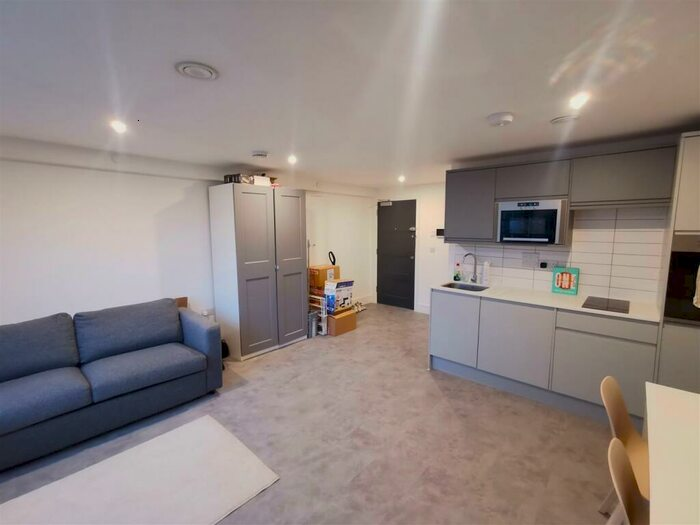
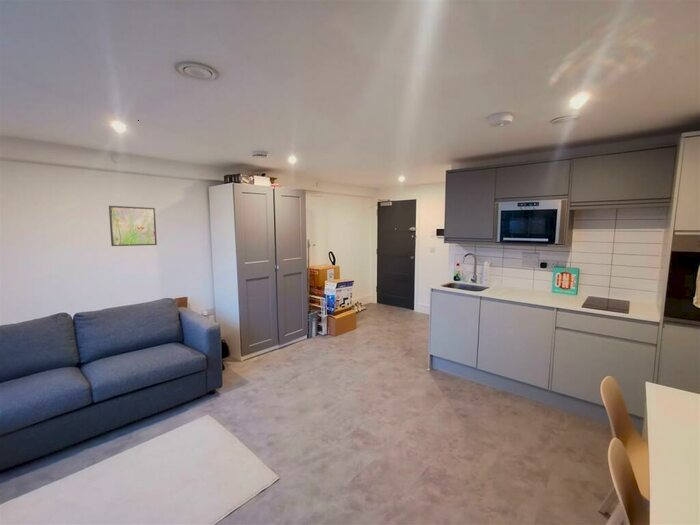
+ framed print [108,205,158,247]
